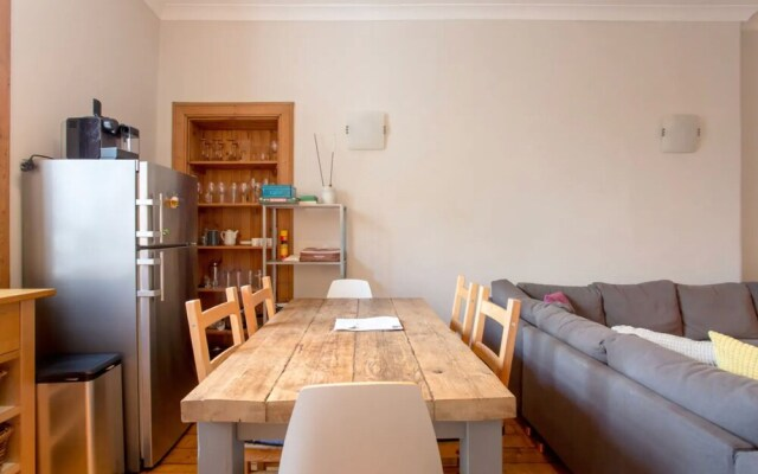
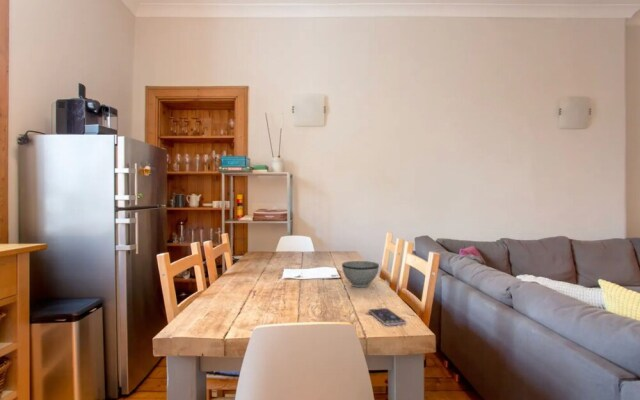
+ bowl [341,260,380,288]
+ smartphone [368,307,407,326]
